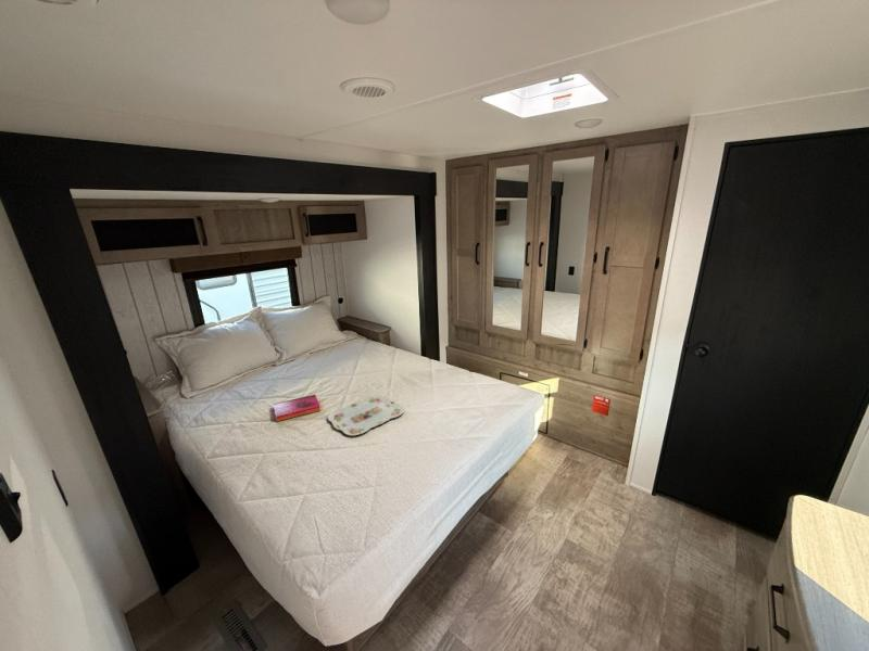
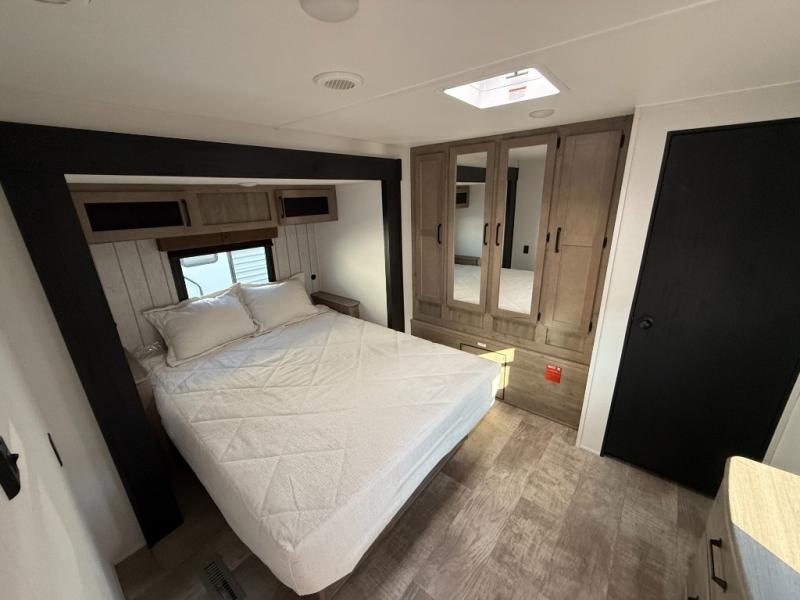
- hardback book [273,394,322,423]
- serving tray [327,395,405,436]
